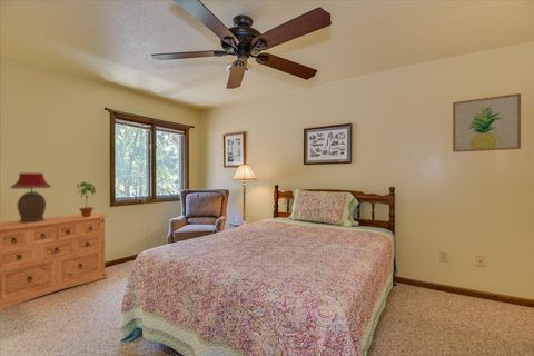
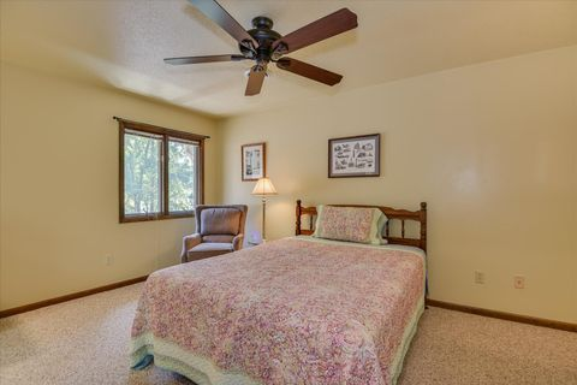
- table lamp [9,171,52,222]
- potted plant [76,180,97,217]
- dresser [0,211,109,310]
- wall art [452,92,522,154]
